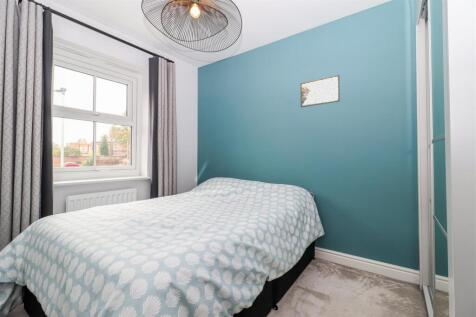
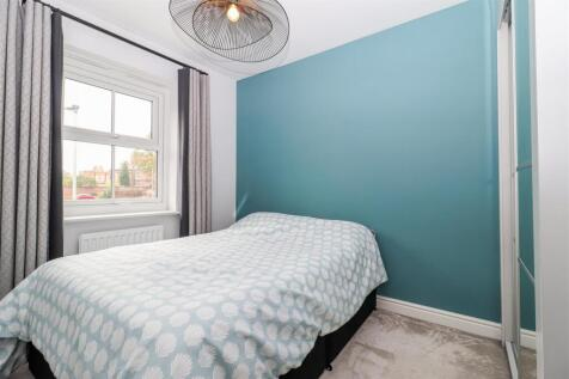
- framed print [299,74,341,108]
